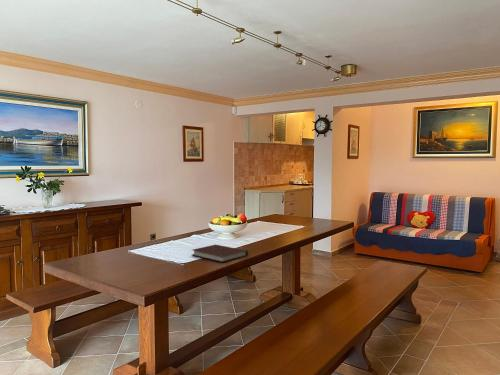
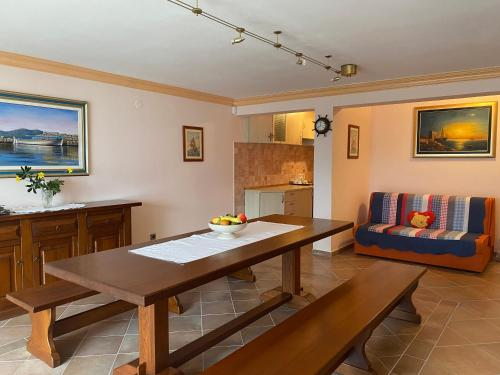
- notebook [192,244,249,263]
